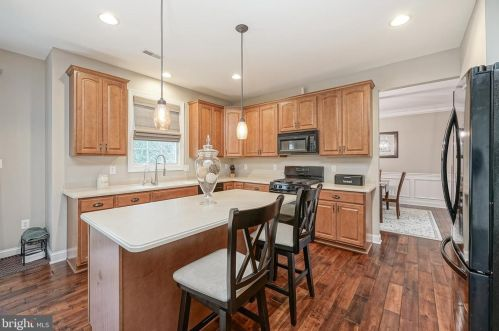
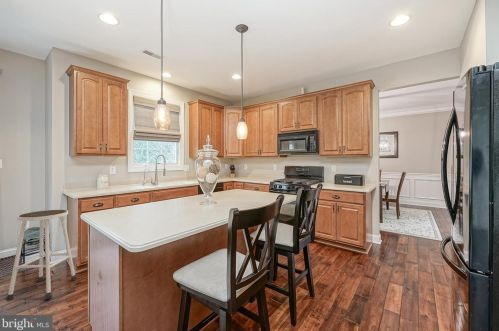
+ stool [5,209,78,302]
